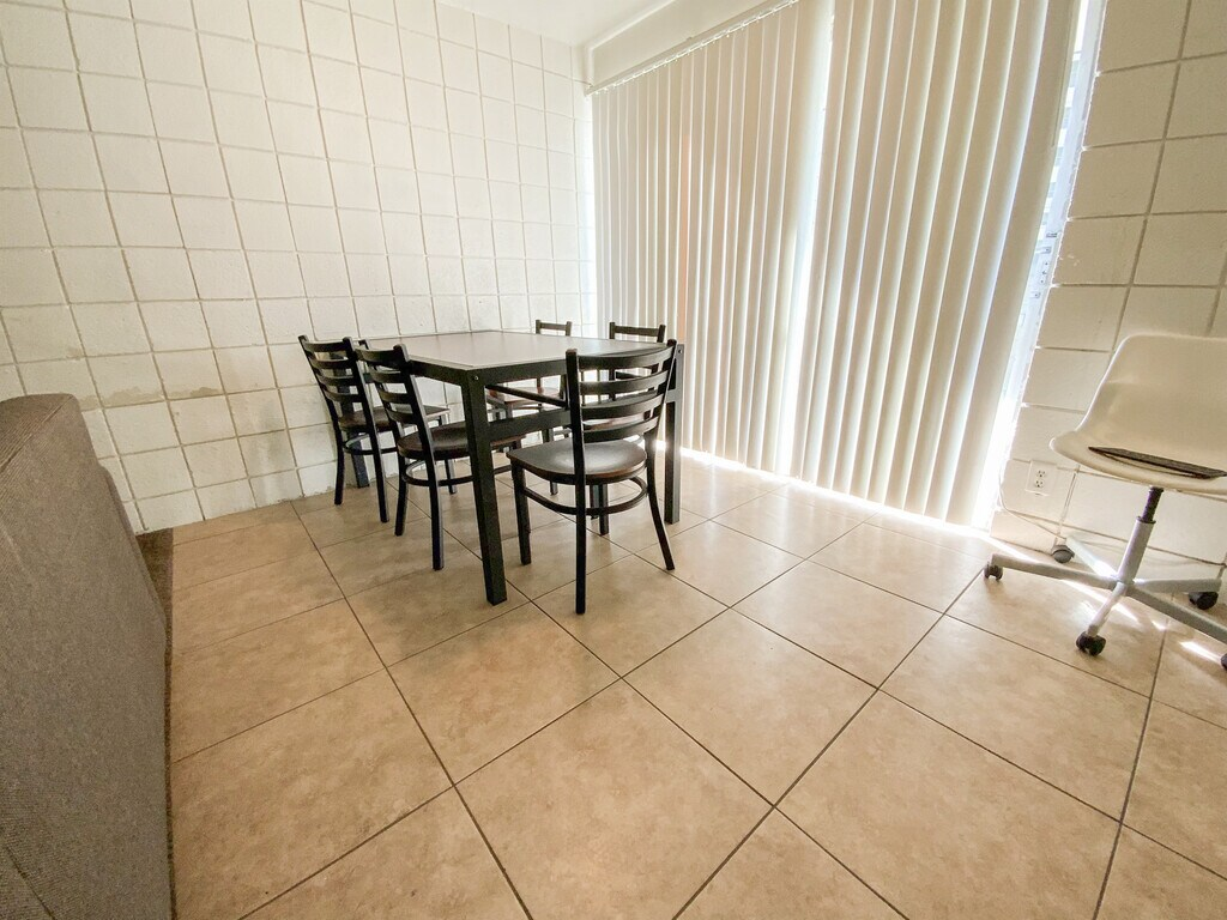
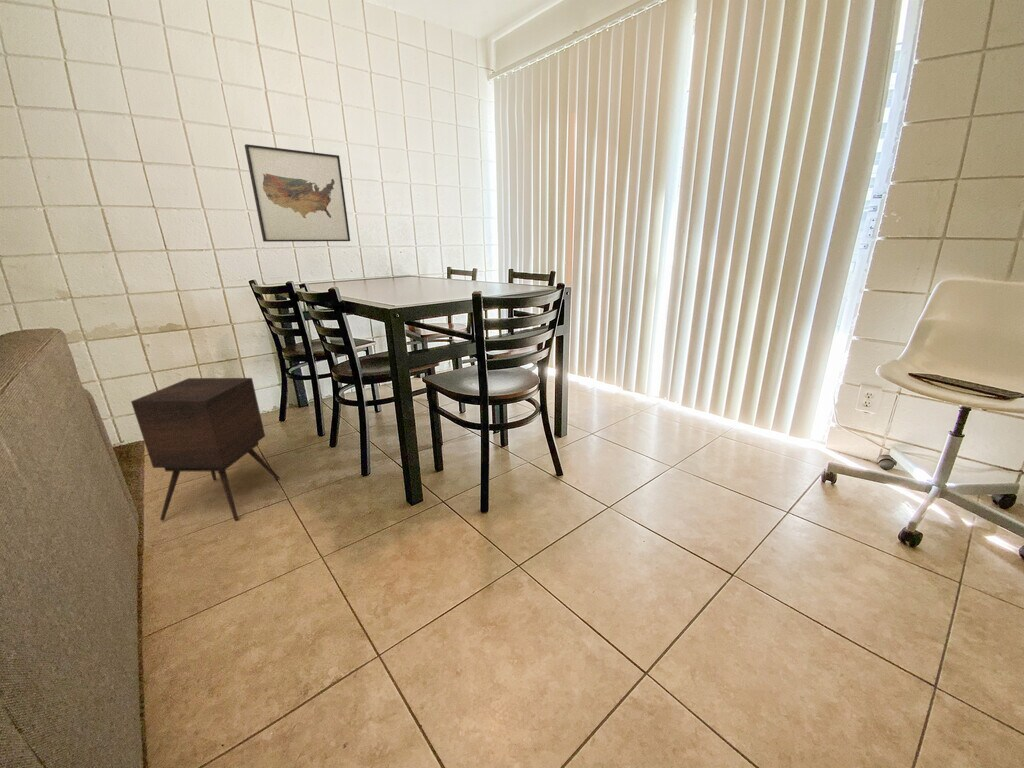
+ wall art [243,143,351,243]
+ side table [130,377,280,522]
